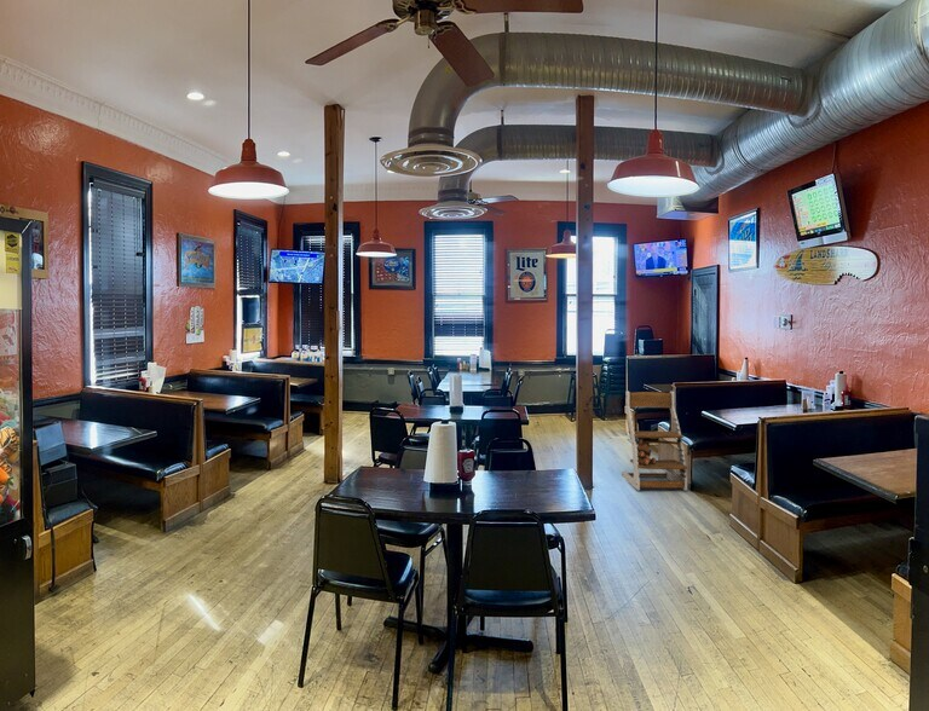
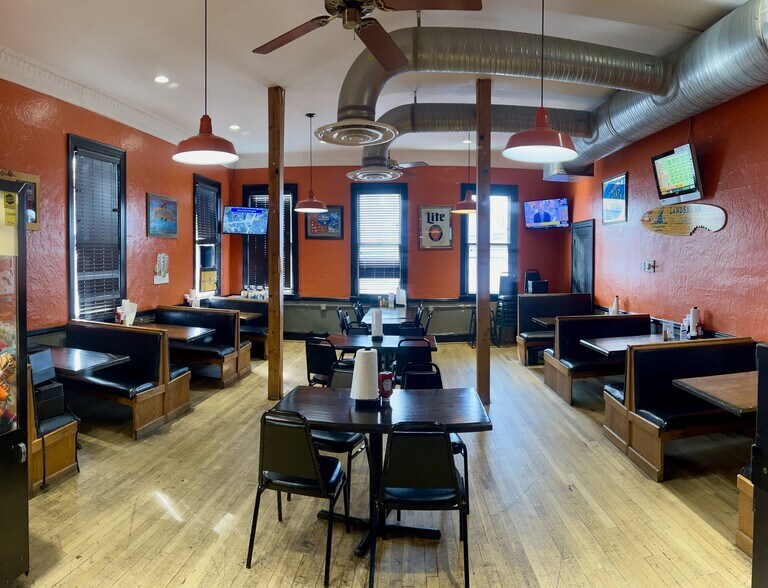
- high chair [621,389,688,492]
